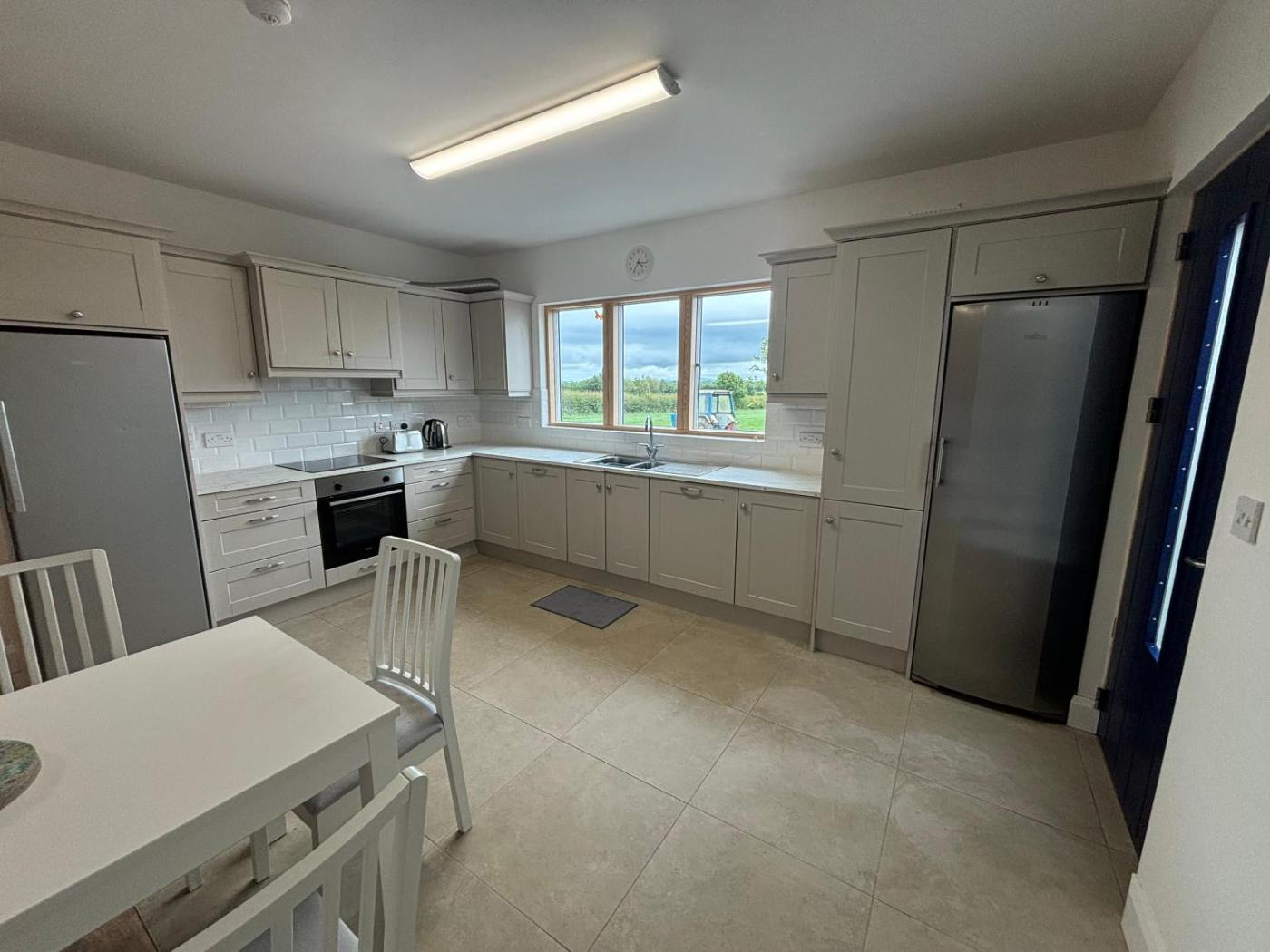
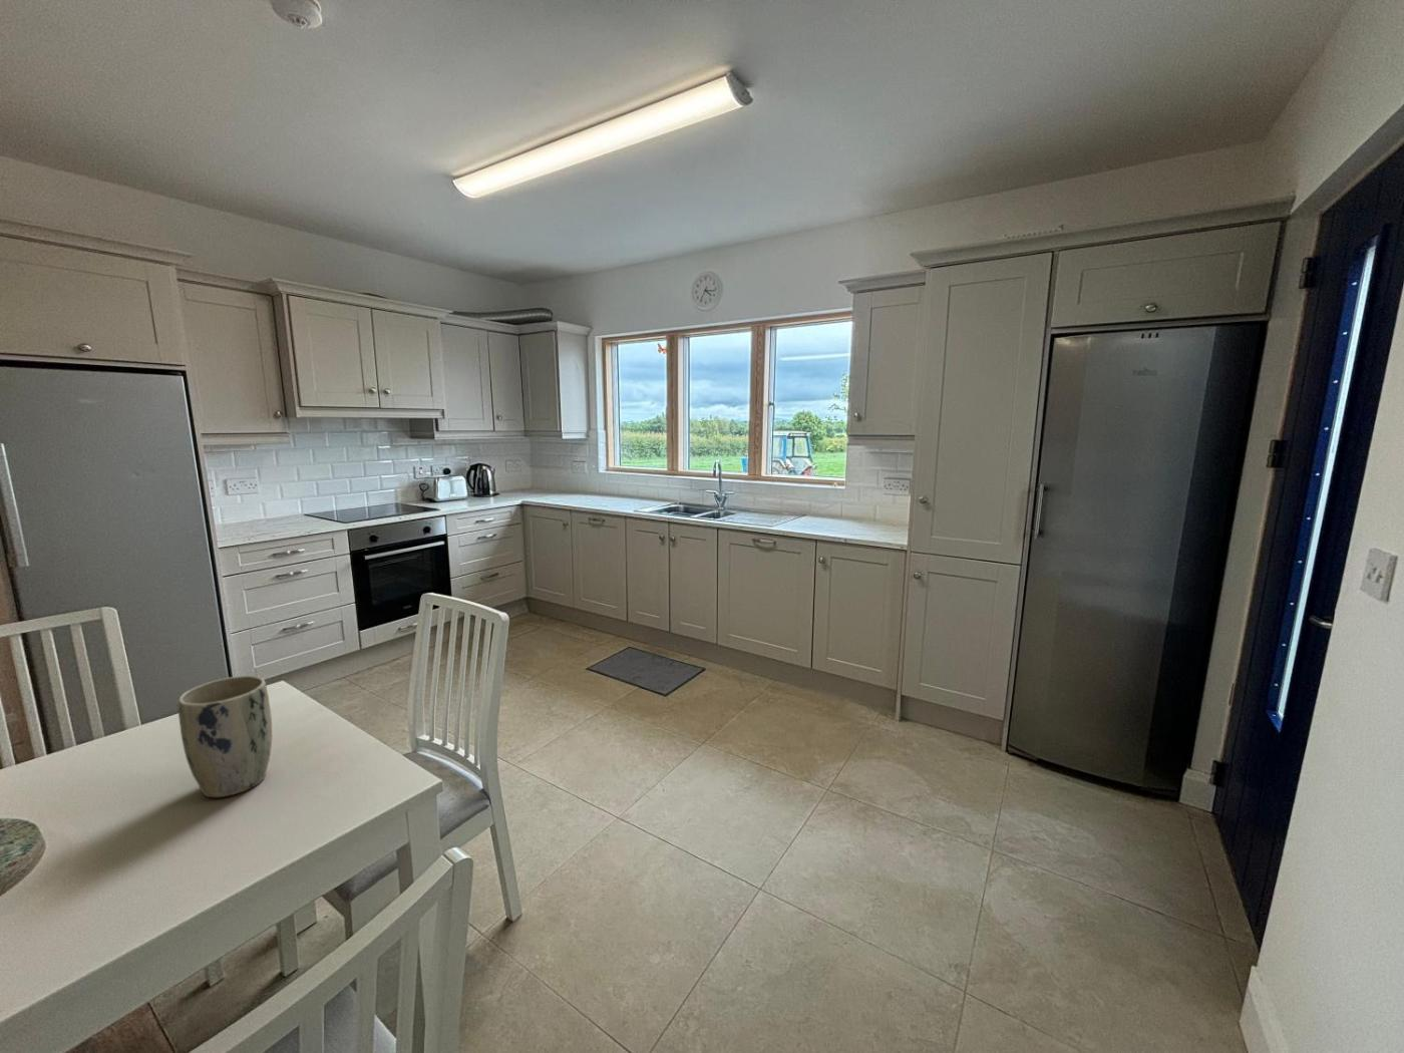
+ plant pot [178,675,273,799]
